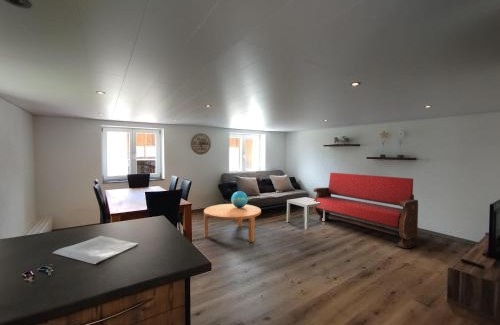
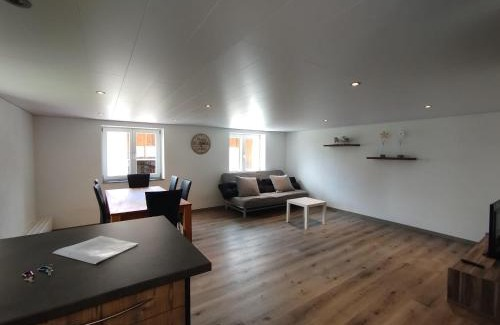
- bench [312,172,419,249]
- coffee table [203,203,262,243]
- decorative globe [230,190,249,208]
